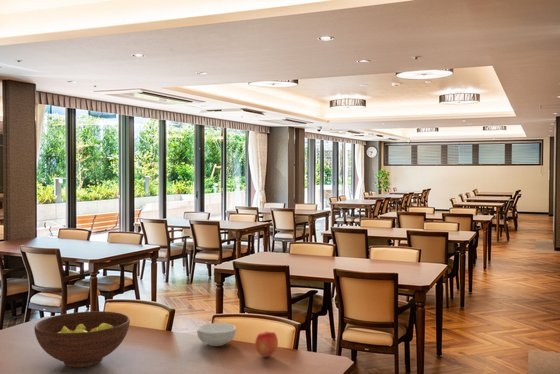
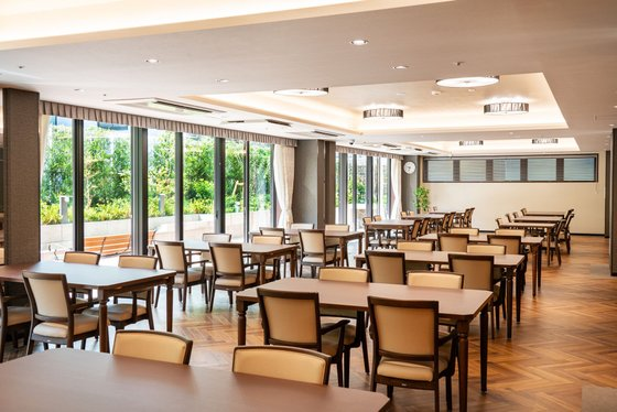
- cereal bowl [196,322,237,347]
- fruit bowl [33,310,131,368]
- apple [254,331,279,358]
